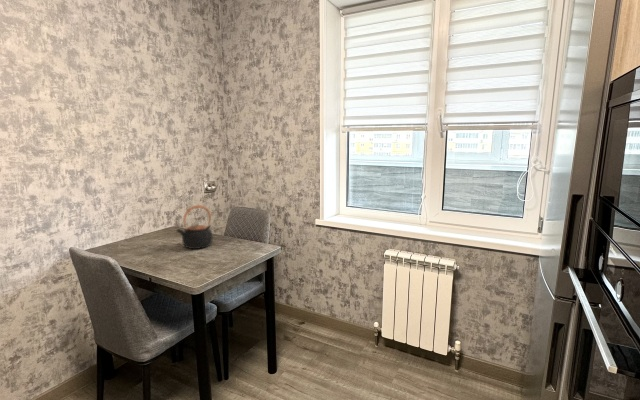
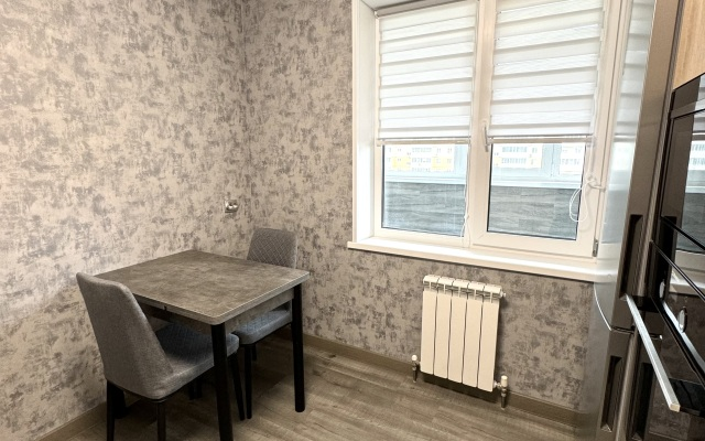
- teapot [175,204,214,250]
